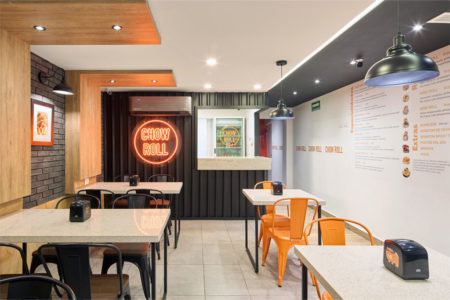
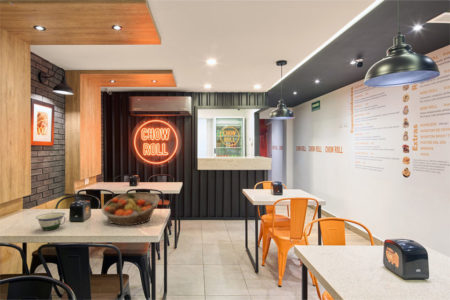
+ bowl [35,212,66,231]
+ fruit basket [101,191,161,226]
